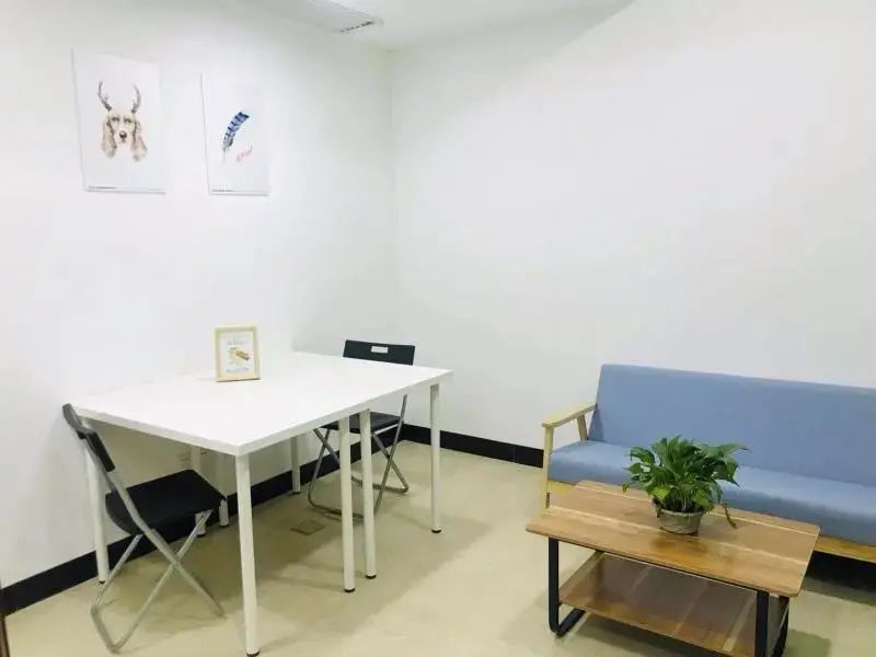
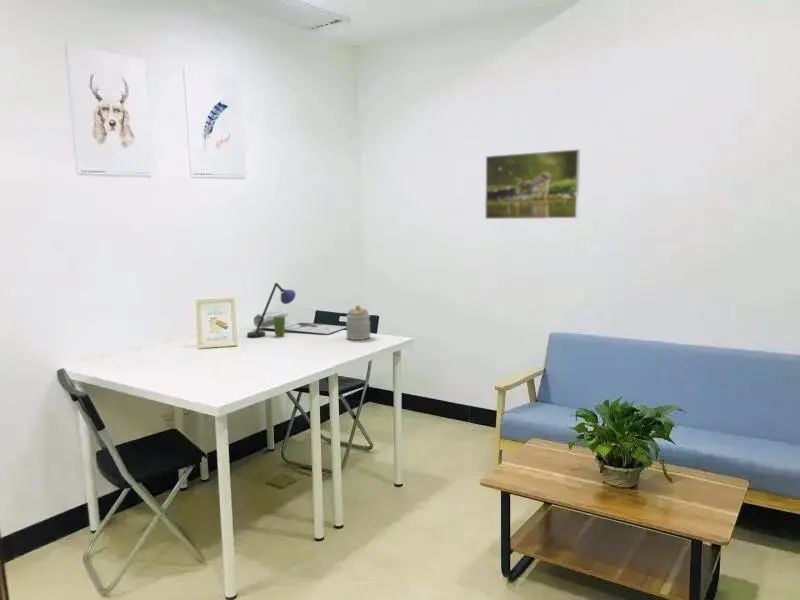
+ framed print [484,148,581,220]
+ jar [345,304,371,341]
+ desk lamp [246,282,347,338]
